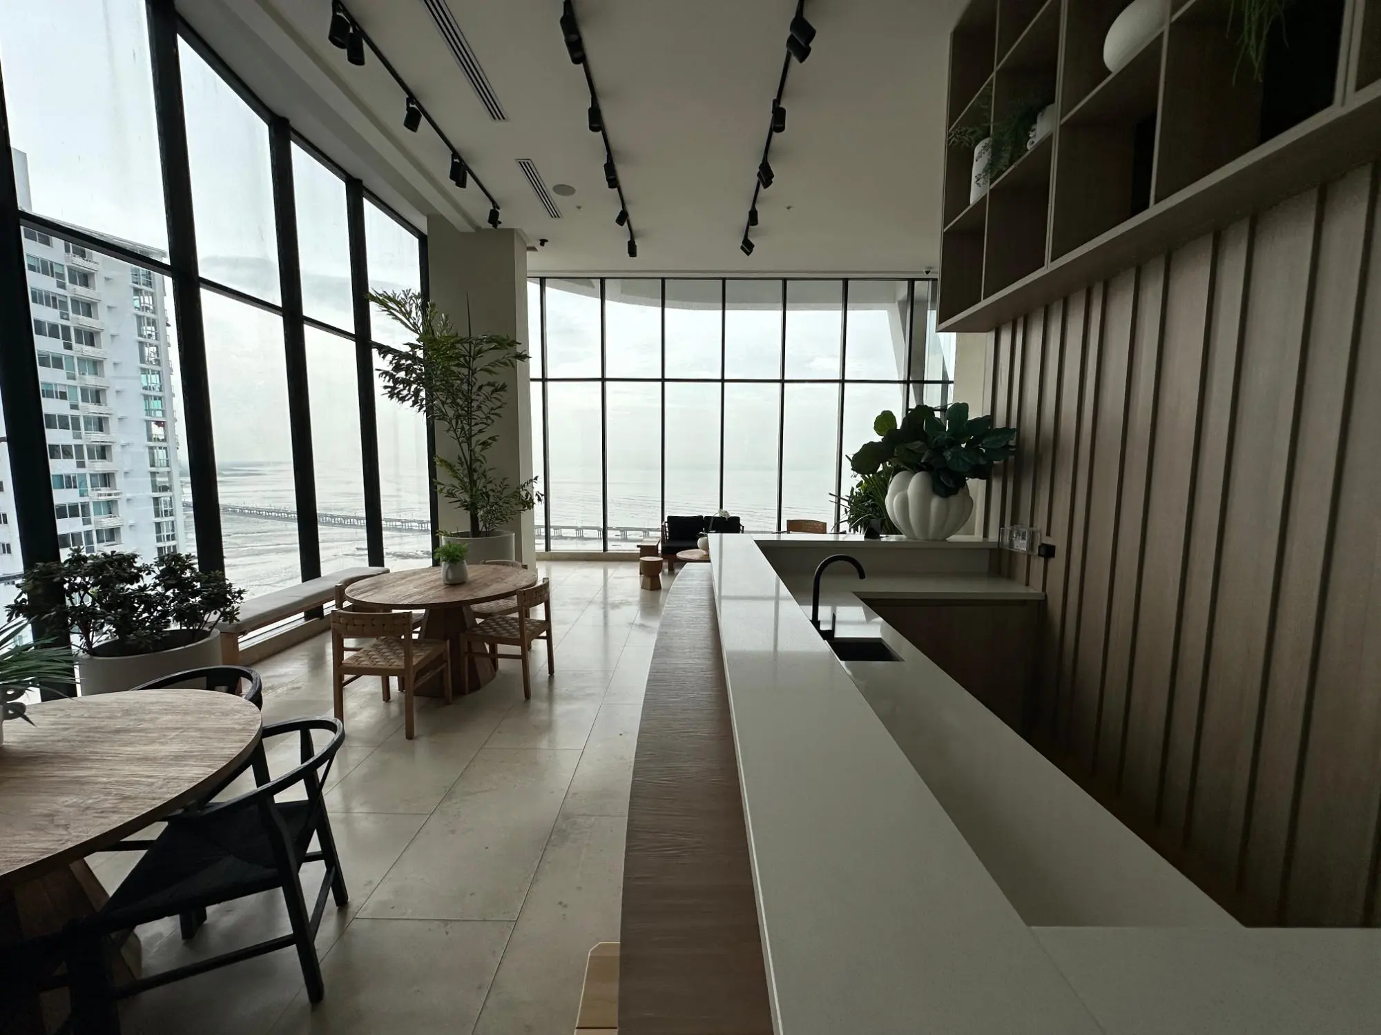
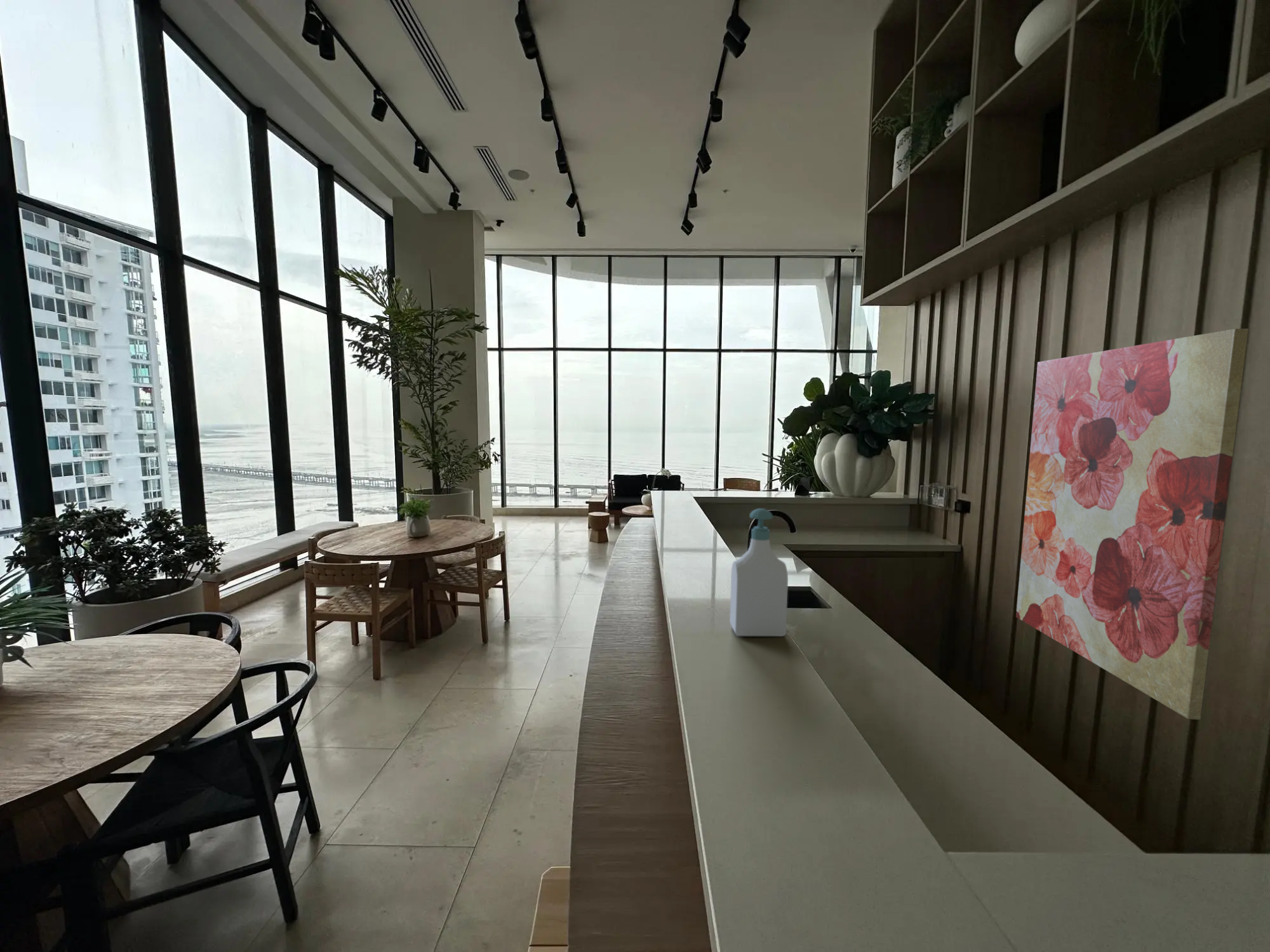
+ wall art [1015,328,1249,720]
+ soap bottle [729,508,789,637]
